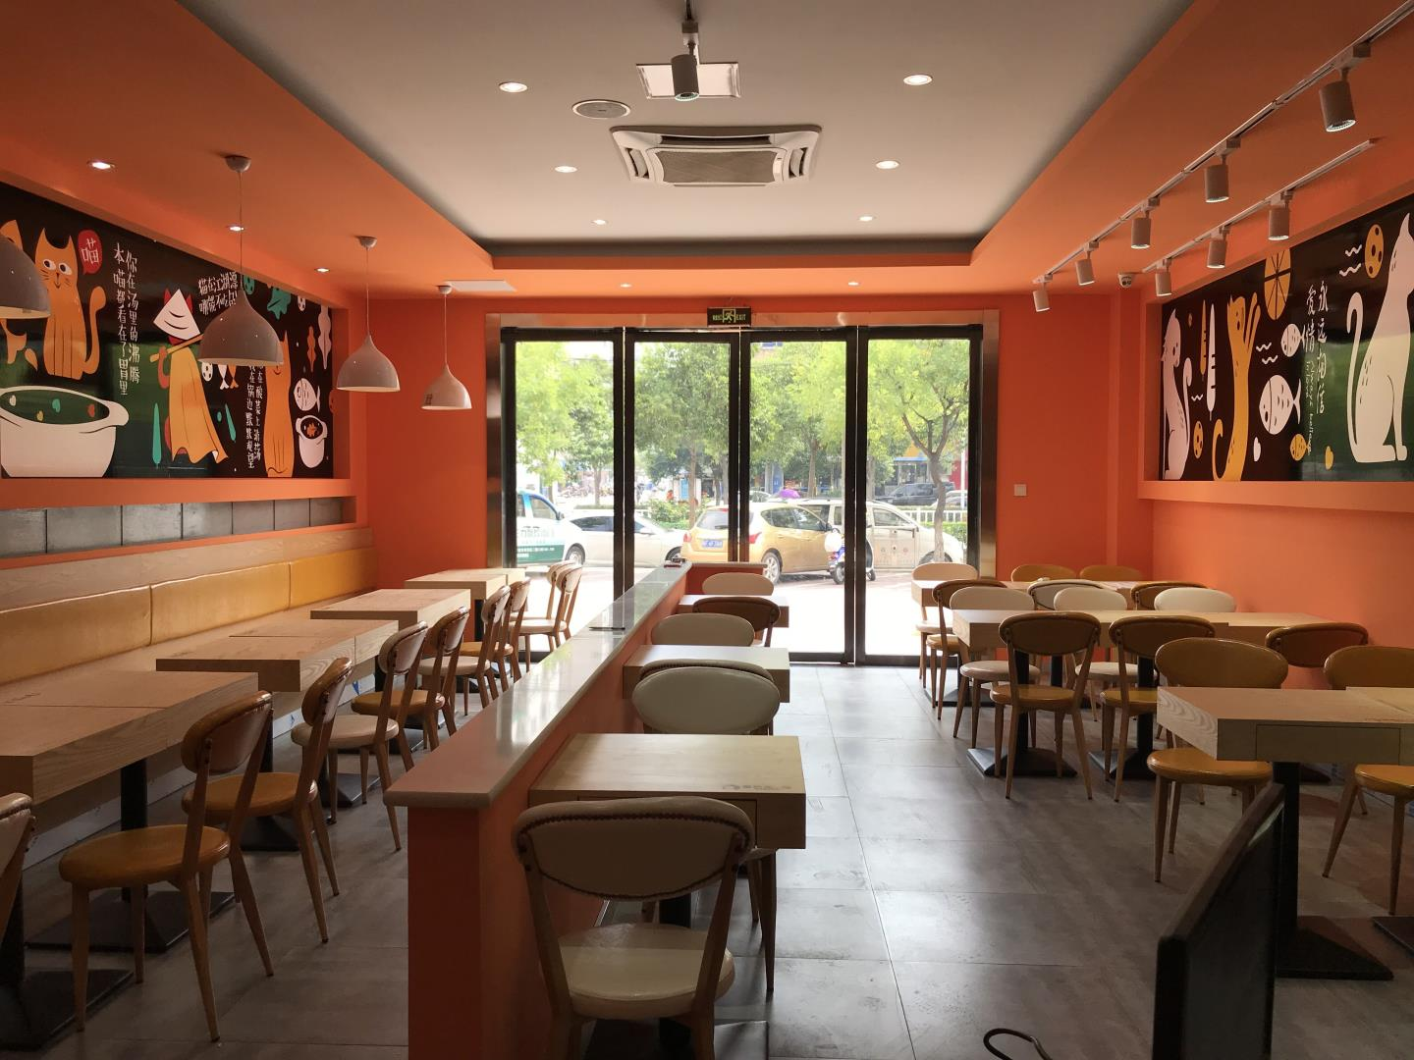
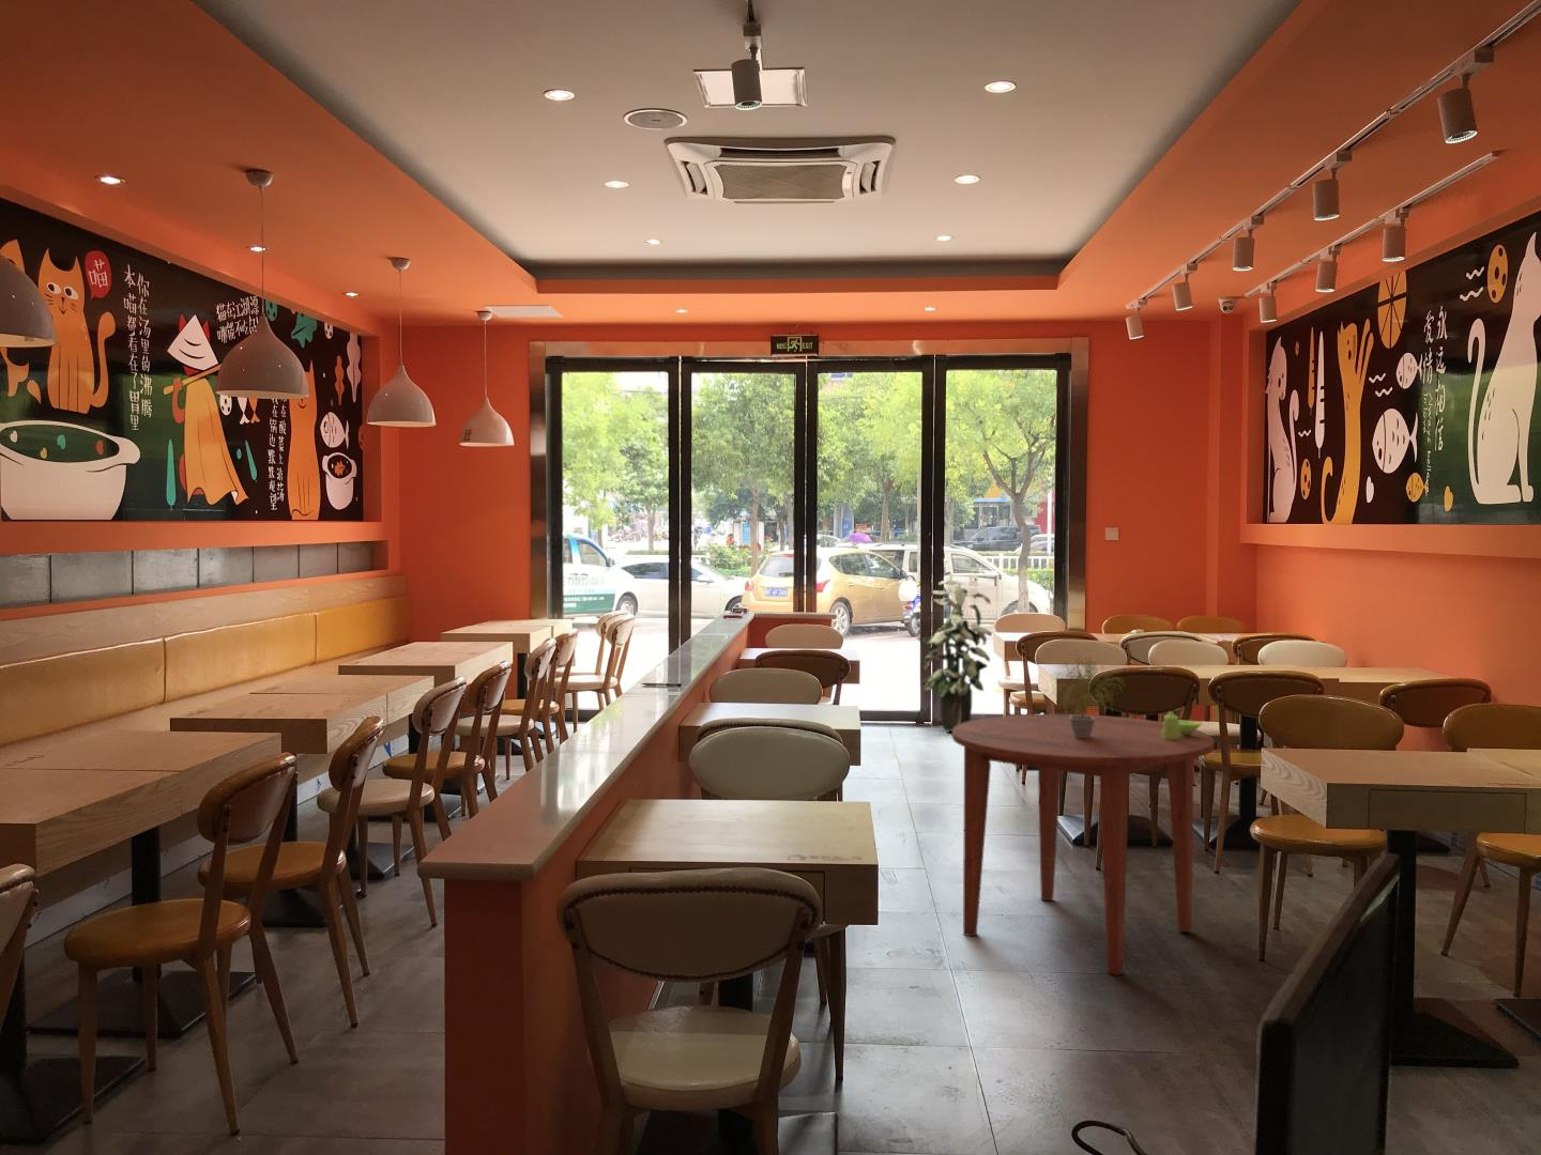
+ potted plant [1051,649,1126,738]
+ dining table [951,713,1215,977]
+ condiment set [1162,710,1204,740]
+ indoor plant [916,580,993,732]
